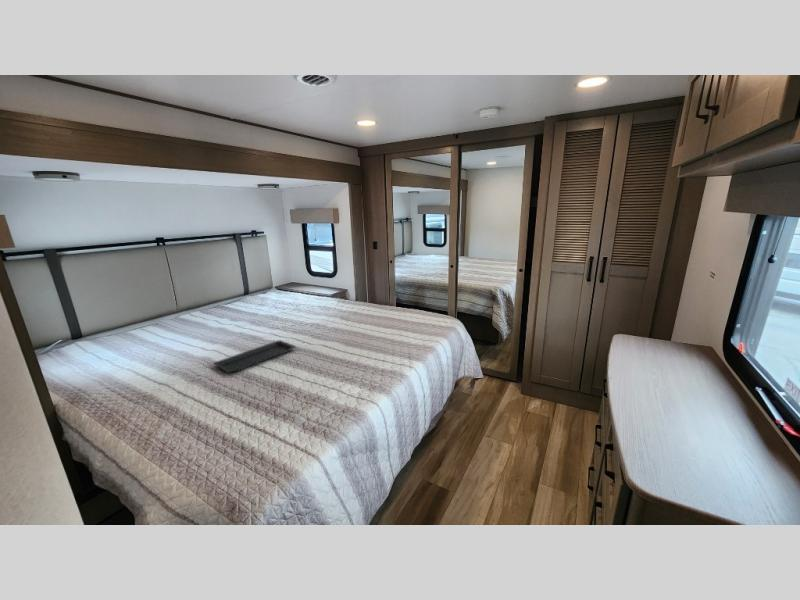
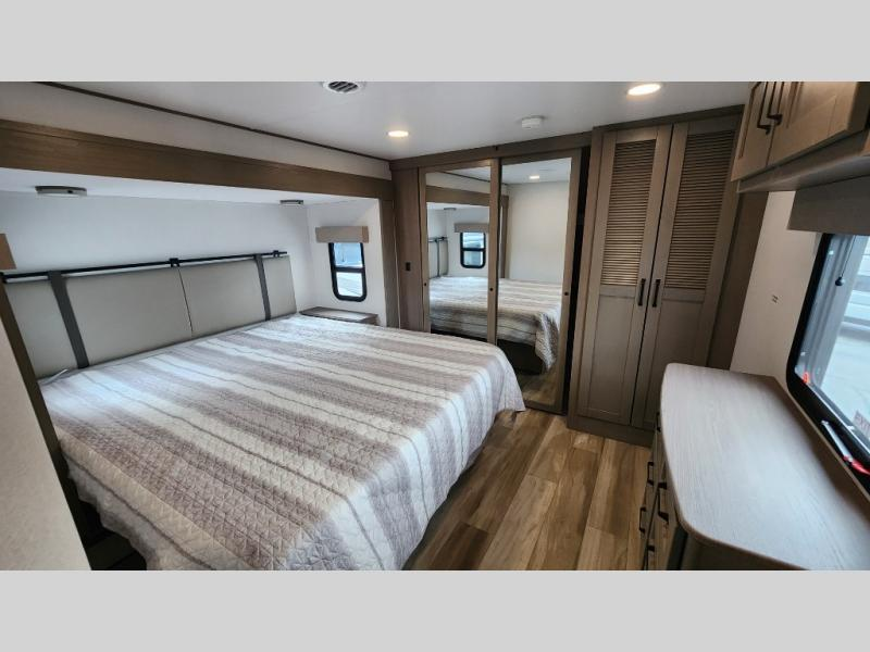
- serving tray [212,339,297,373]
